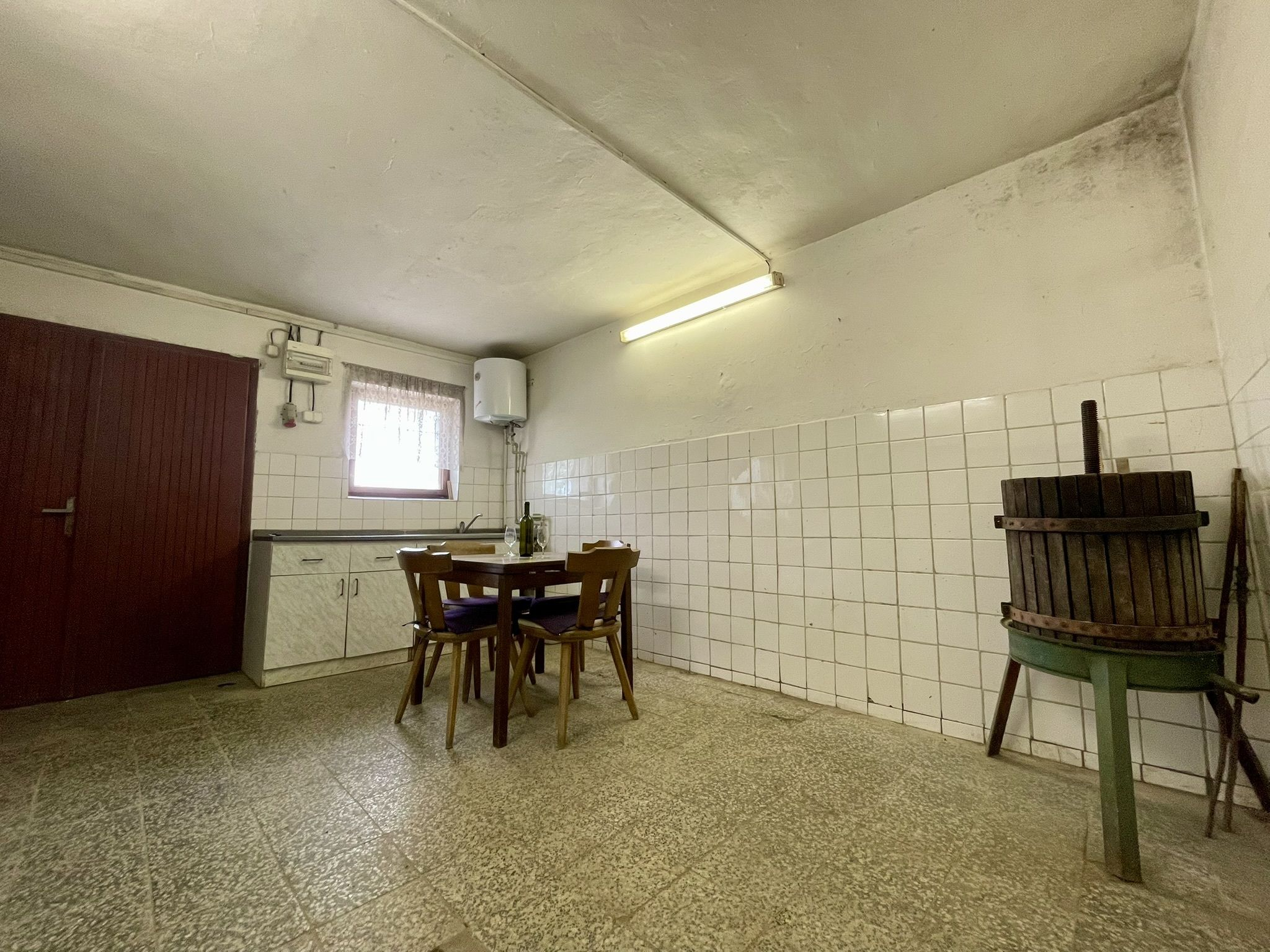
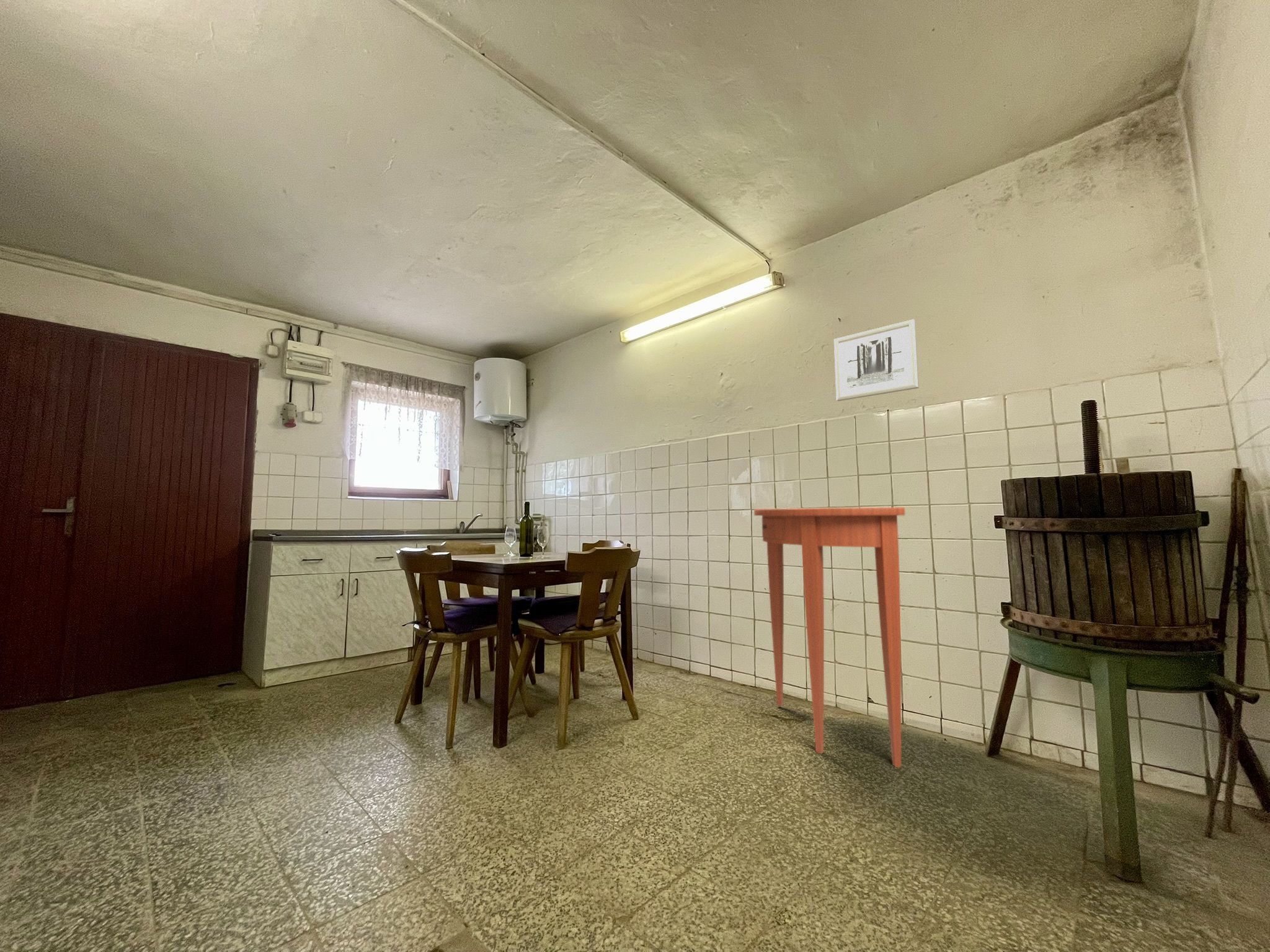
+ console table [753,506,905,768]
+ wall art [833,319,920,402]
